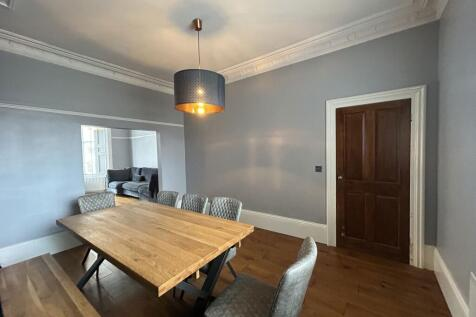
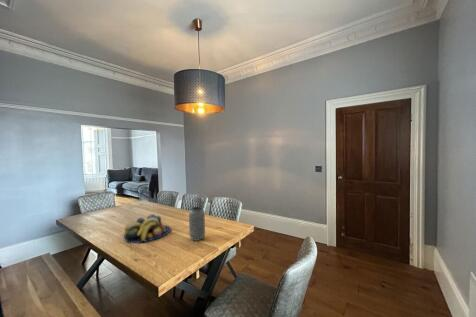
+ vase [188,206,206,242]
+ fruit bowl [123,213,172,244]
